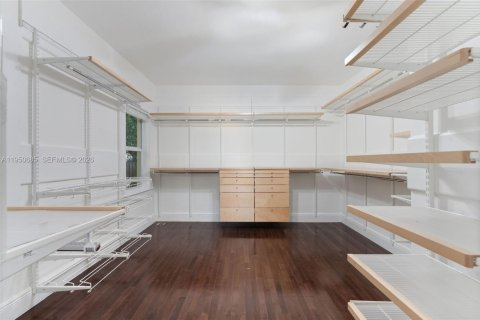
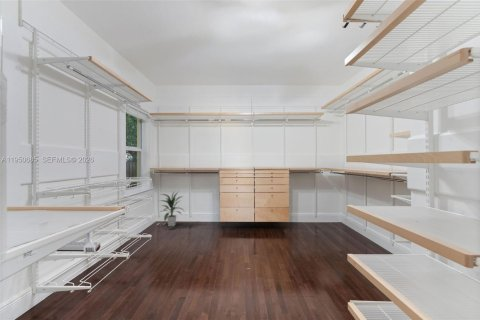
+ indoor plant [159,190,186,227]
